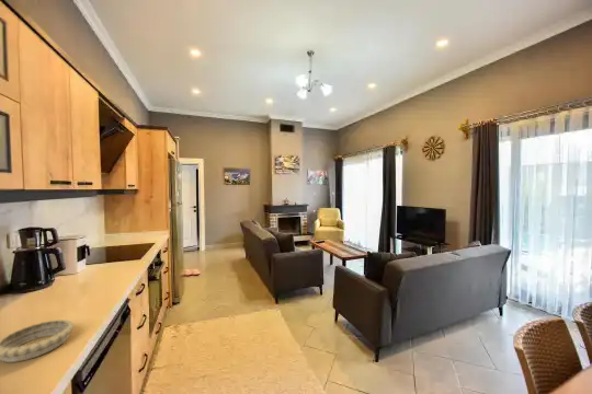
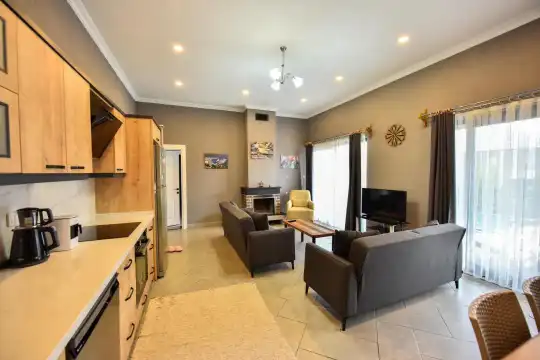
- decorative bowl [0,318,75,363]
